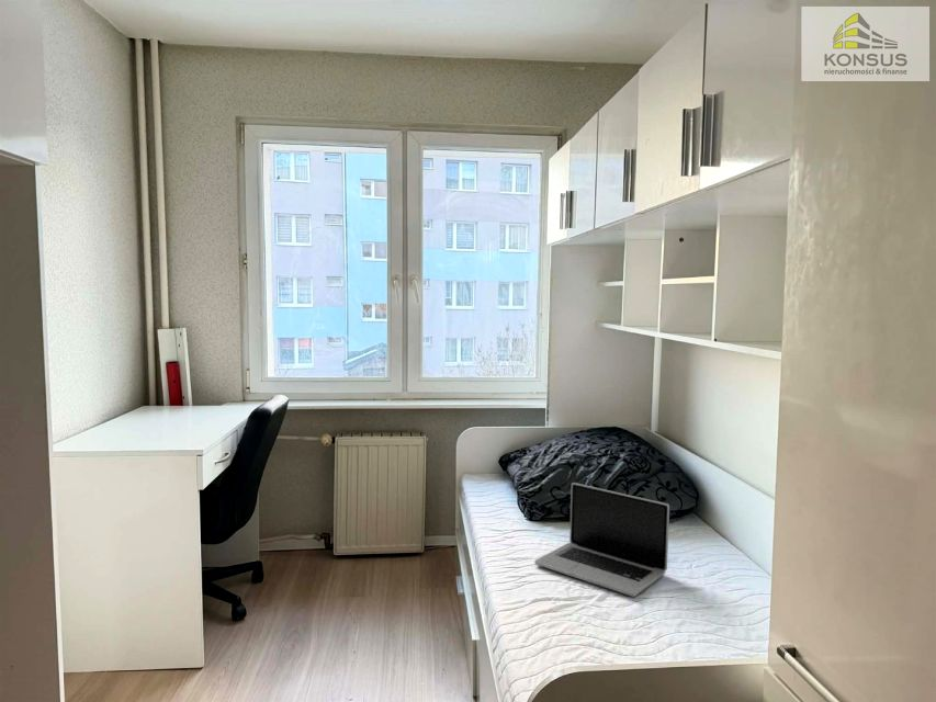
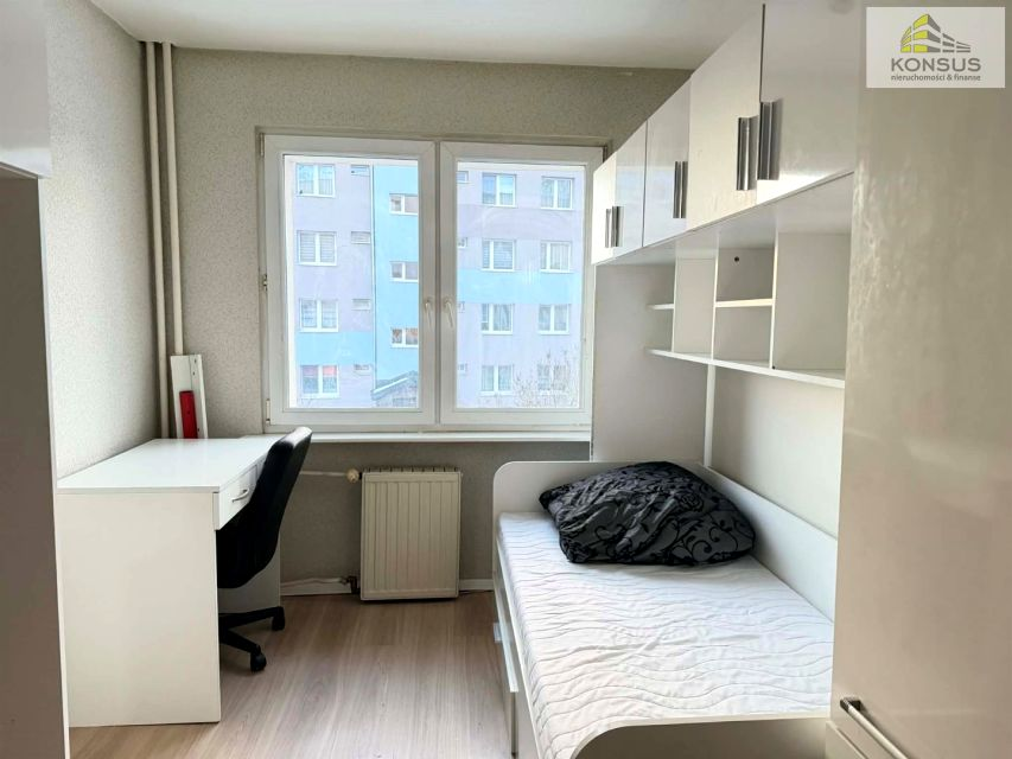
- laptop [533,482,670,598]
